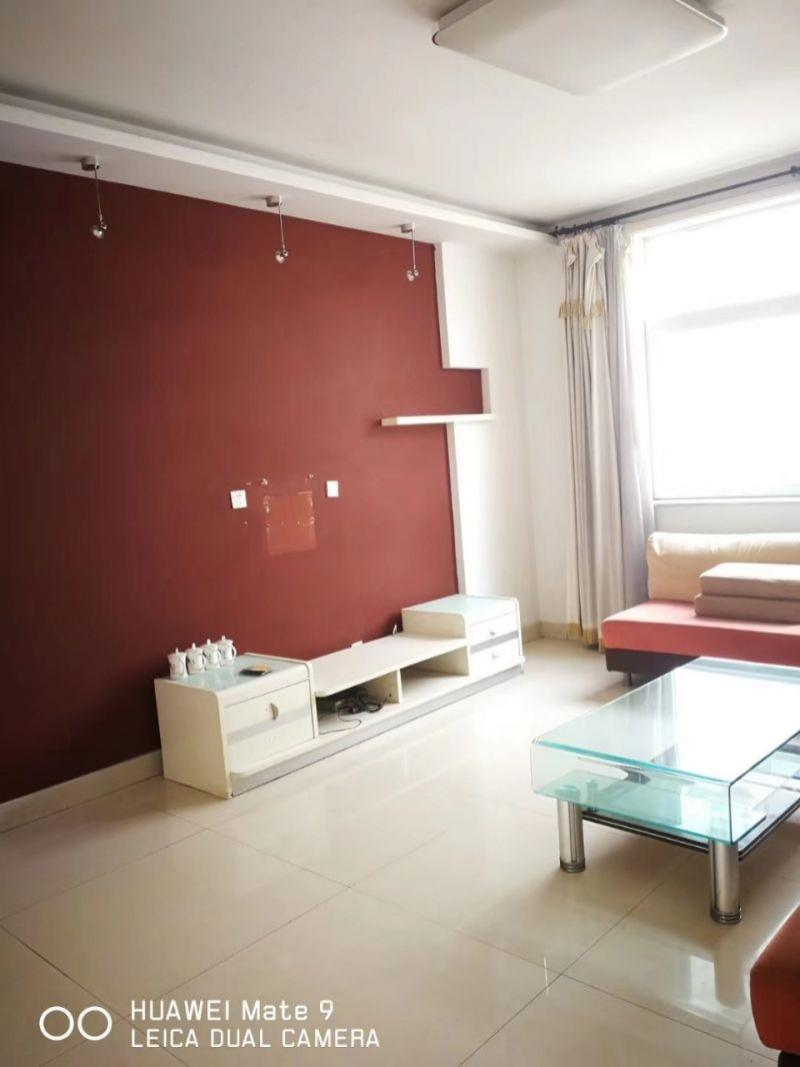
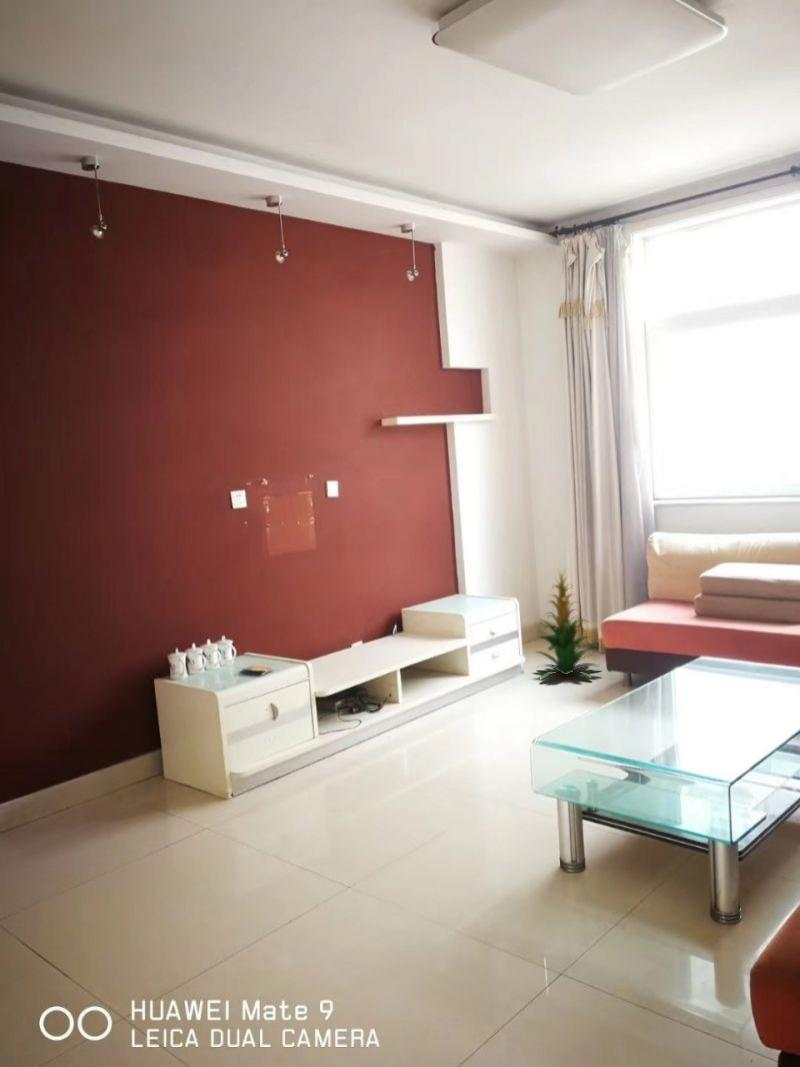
+ indoor plant [533,568,602,681]
